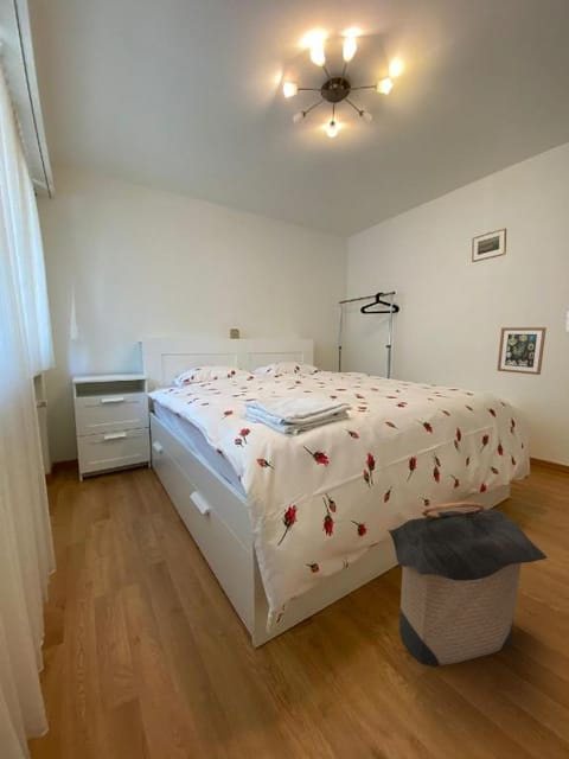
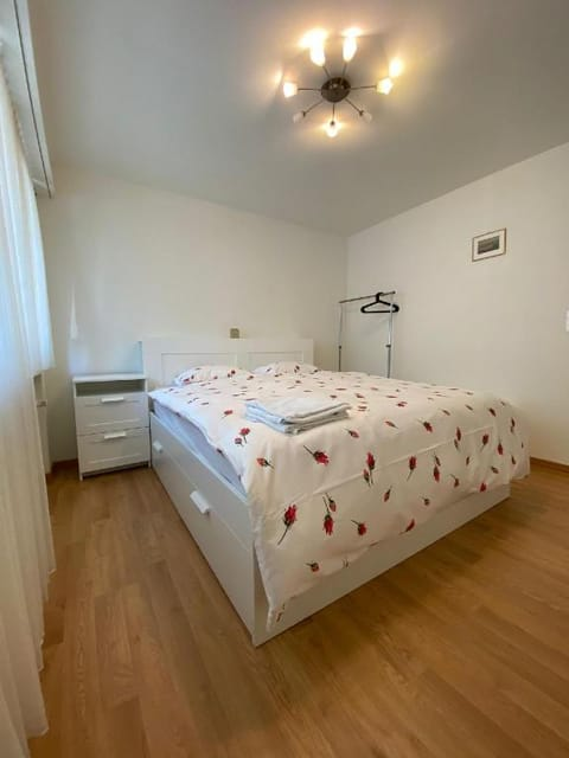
- wall art [496,326,548,376]
- laundry hamper [386,500,549,668]
